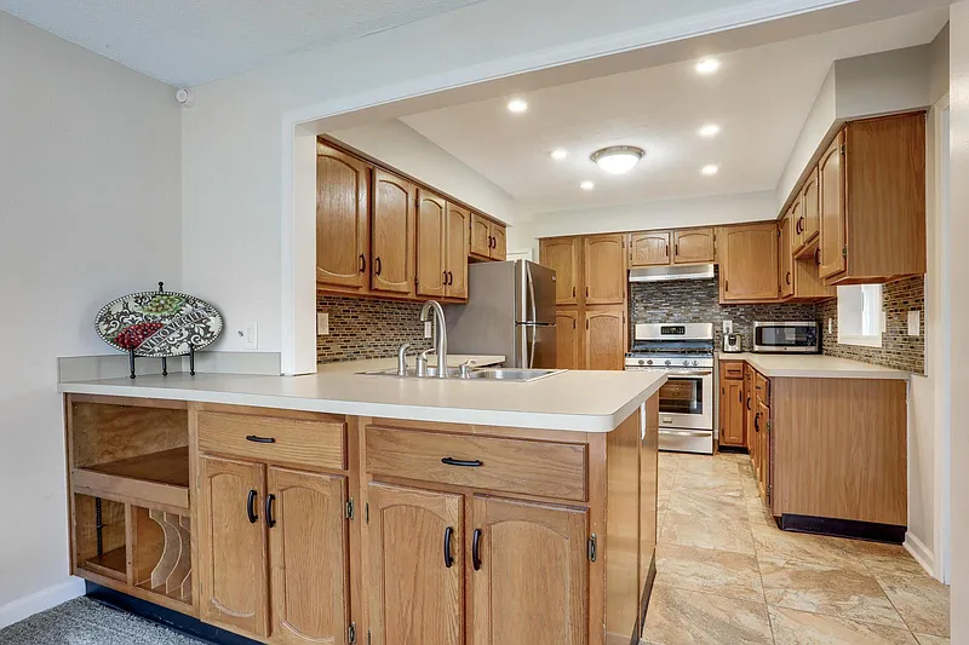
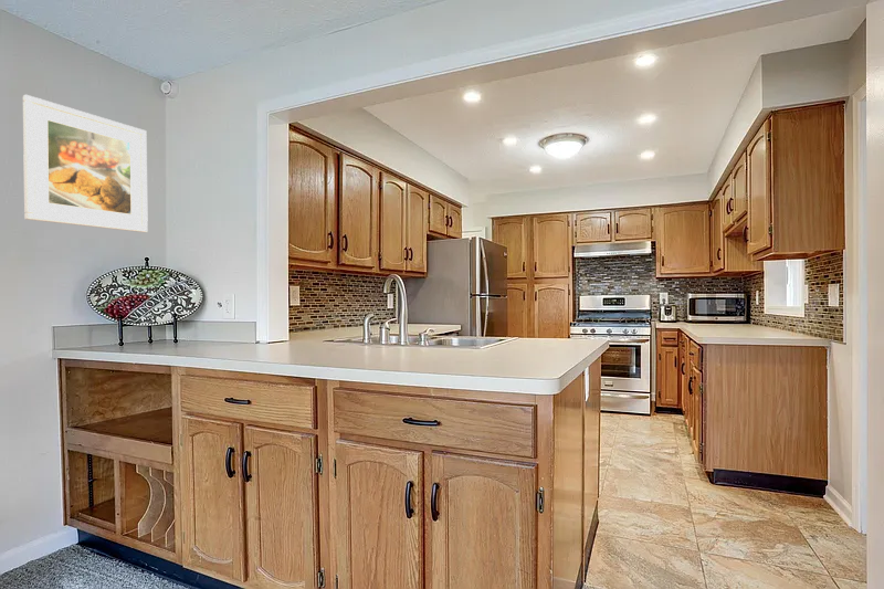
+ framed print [22,94,149,233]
